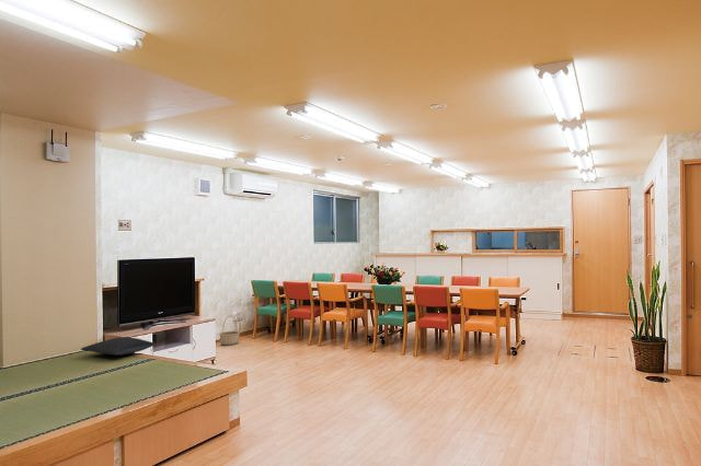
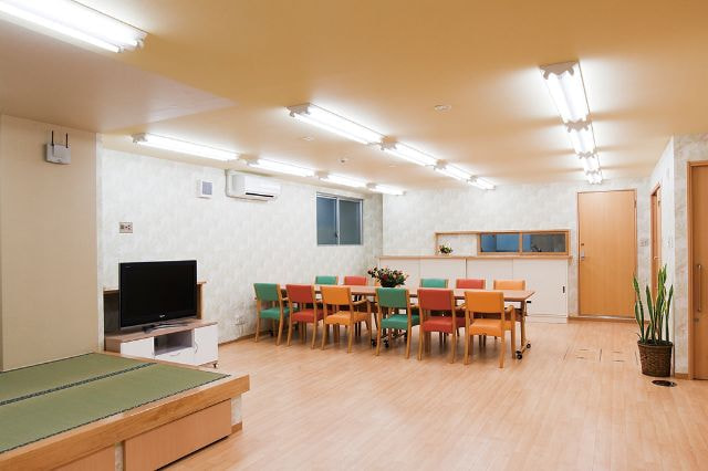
- pillow [80,336,156,357]
- basket [218,315,241,347]
